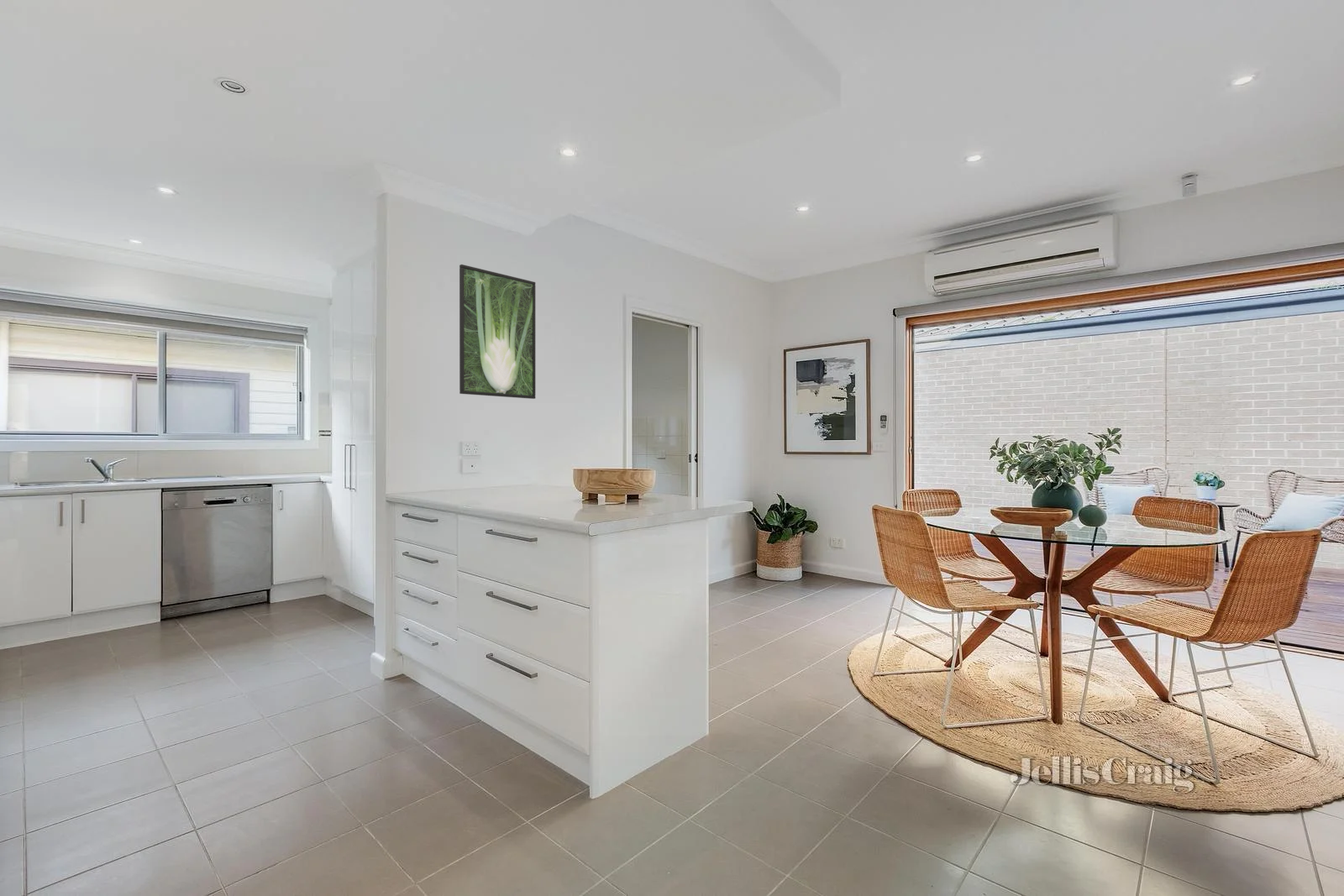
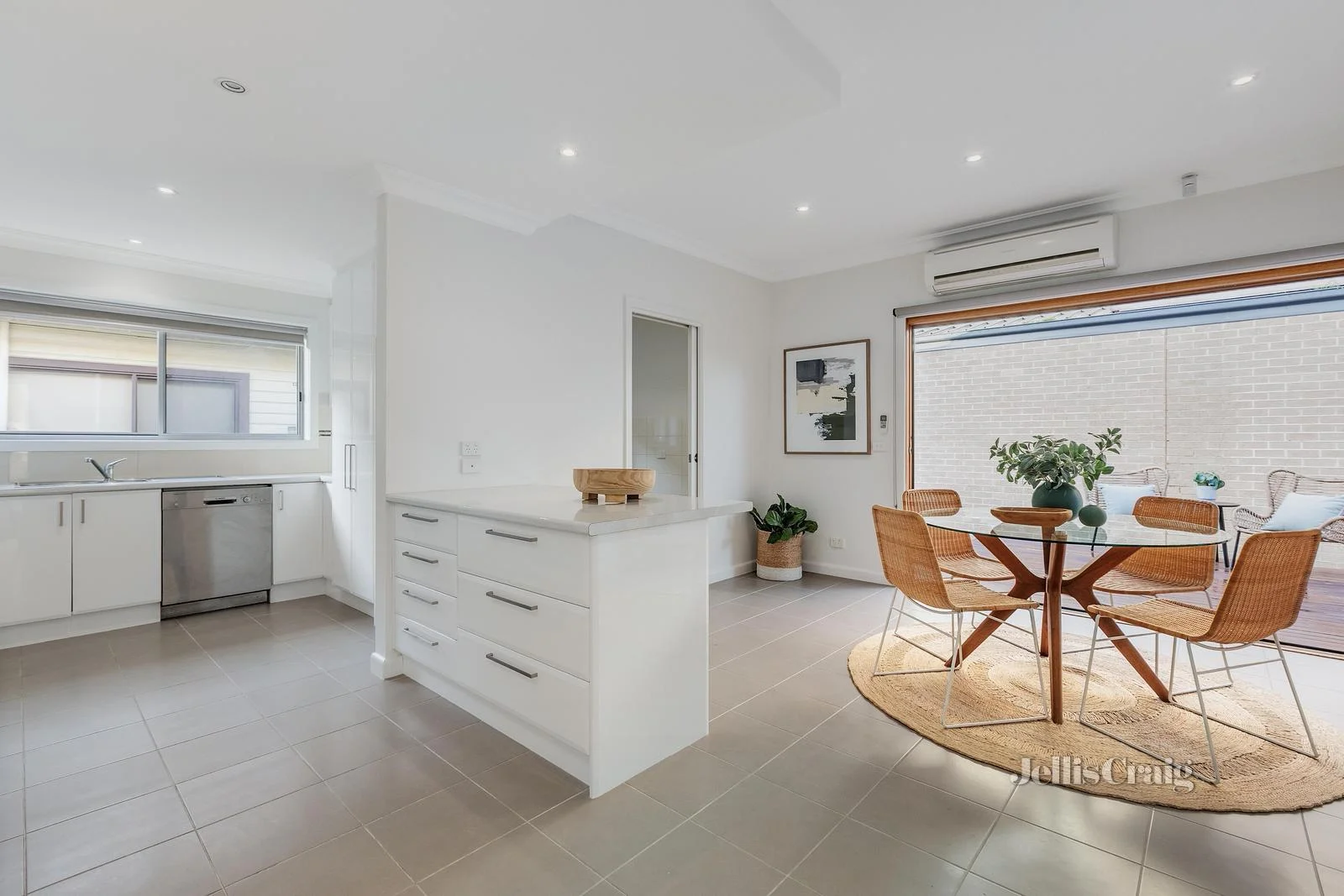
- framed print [459,264,536,400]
